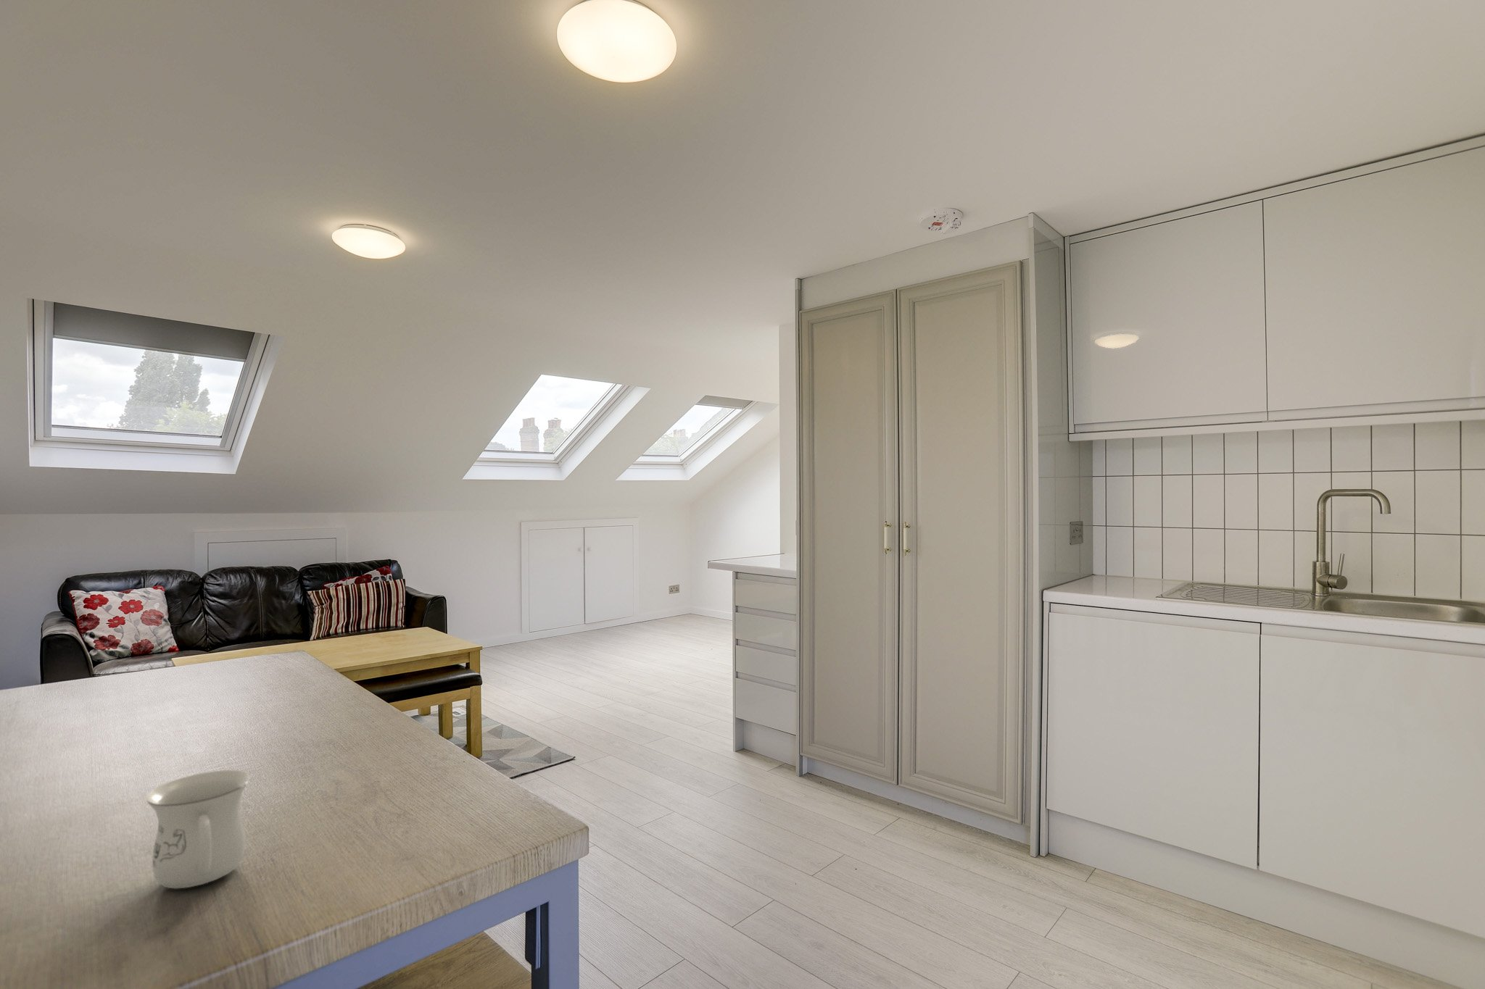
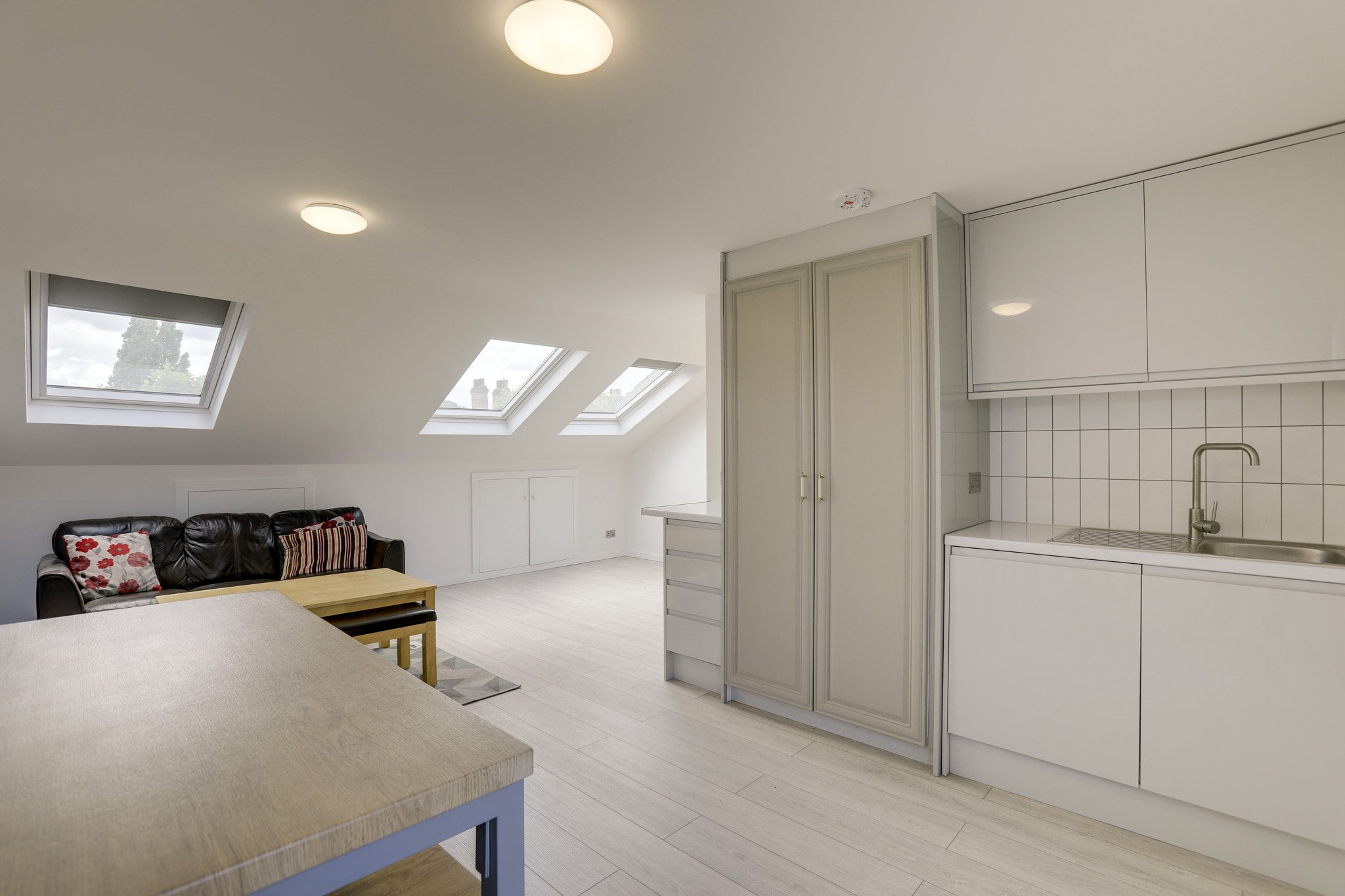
- mug [145,769,251,890]
